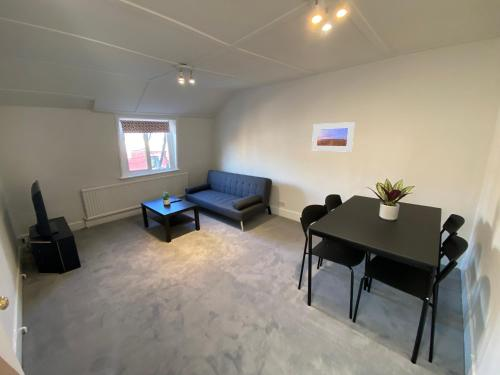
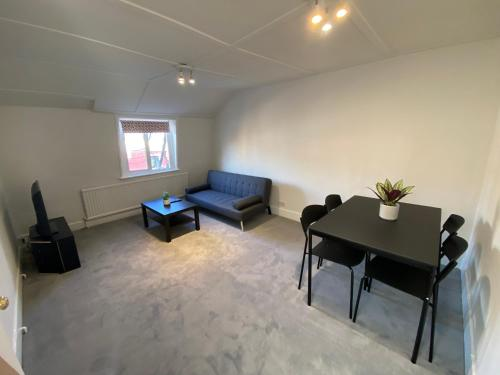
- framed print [311,121,356,153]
